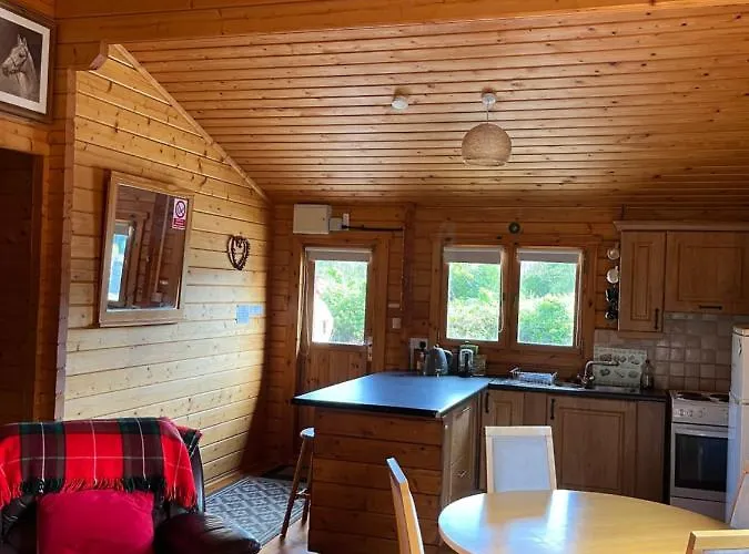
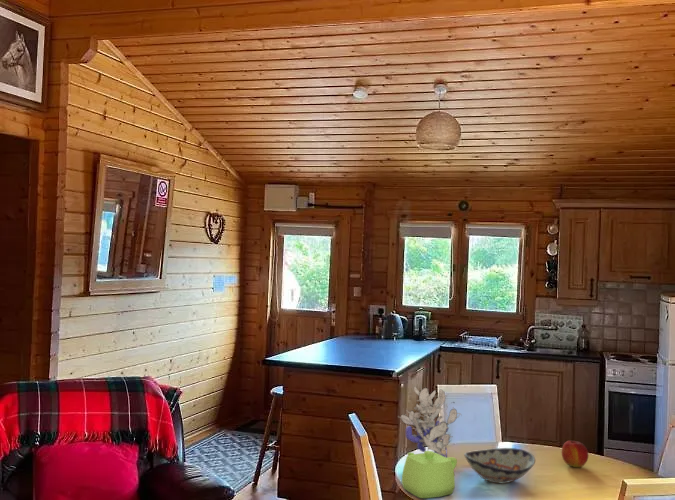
+ teapot [401,450,458,499]
+ decorative bowl [463,447,536,484]
+ plant [397,383,463,458]
+ apple [561,440,589,468]
